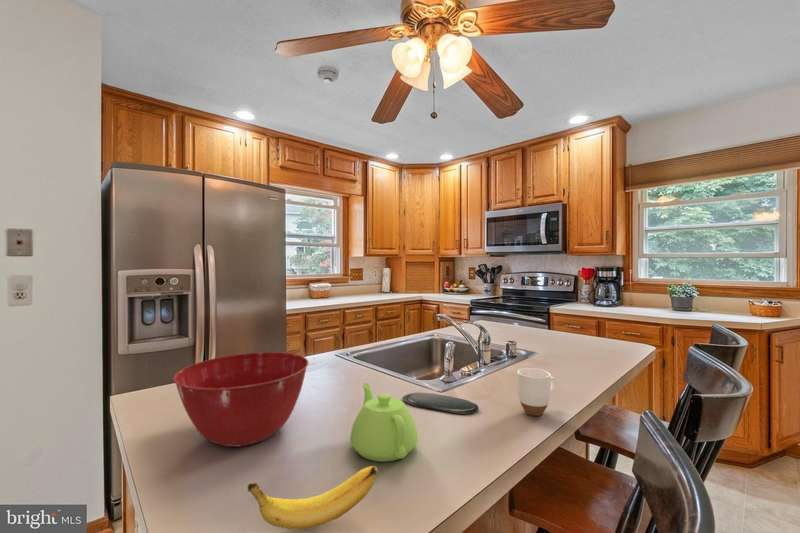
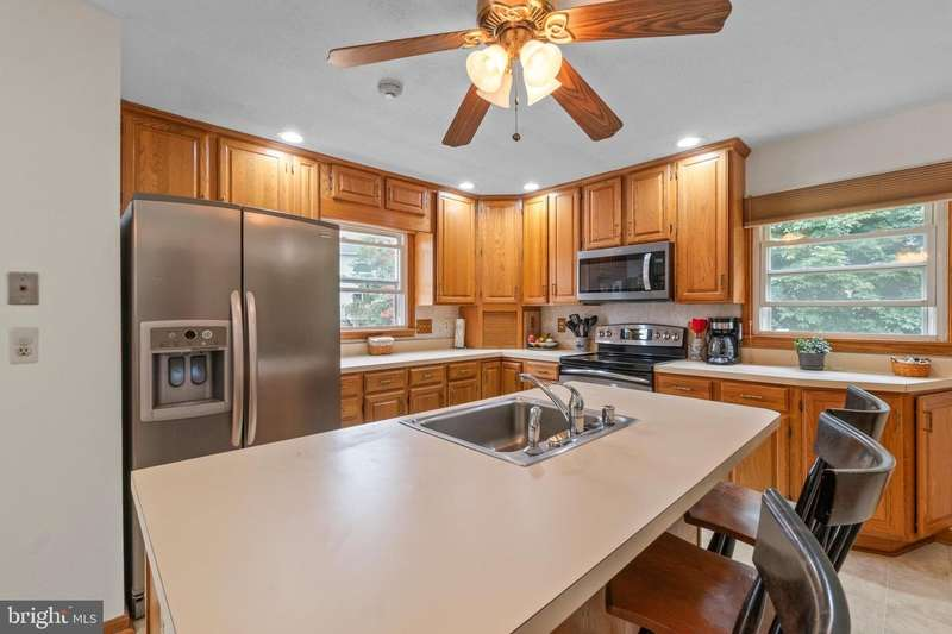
- banana [246,465,379,531]
- teapot [350,381,419,463]
- mixing bowl [172,351,309,448]
- oval tray [402,392,479,415]
- mug [516,367,557,417]
